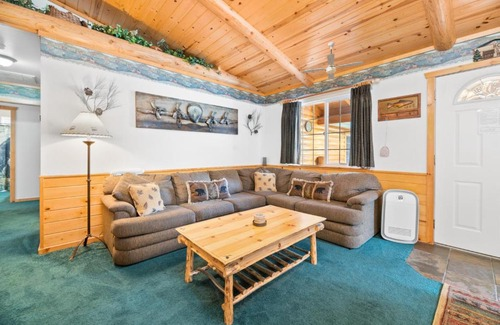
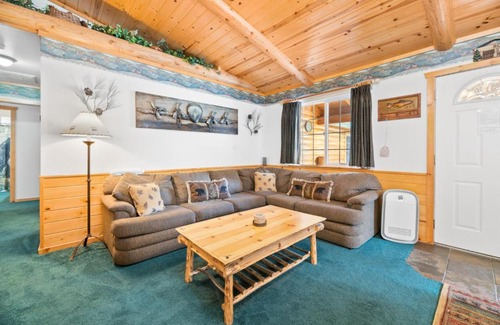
- ceiling fan [301,41,365,80]
